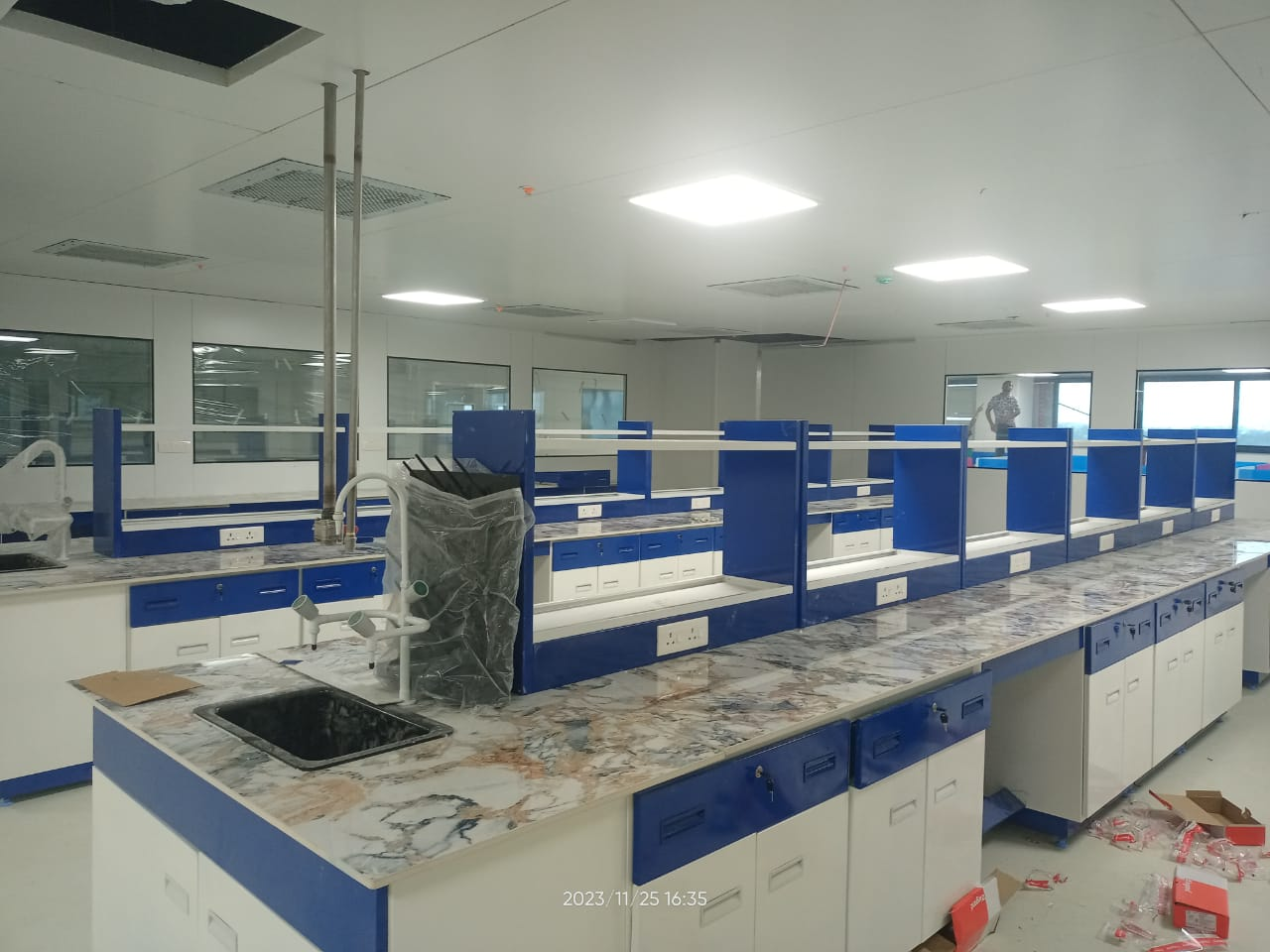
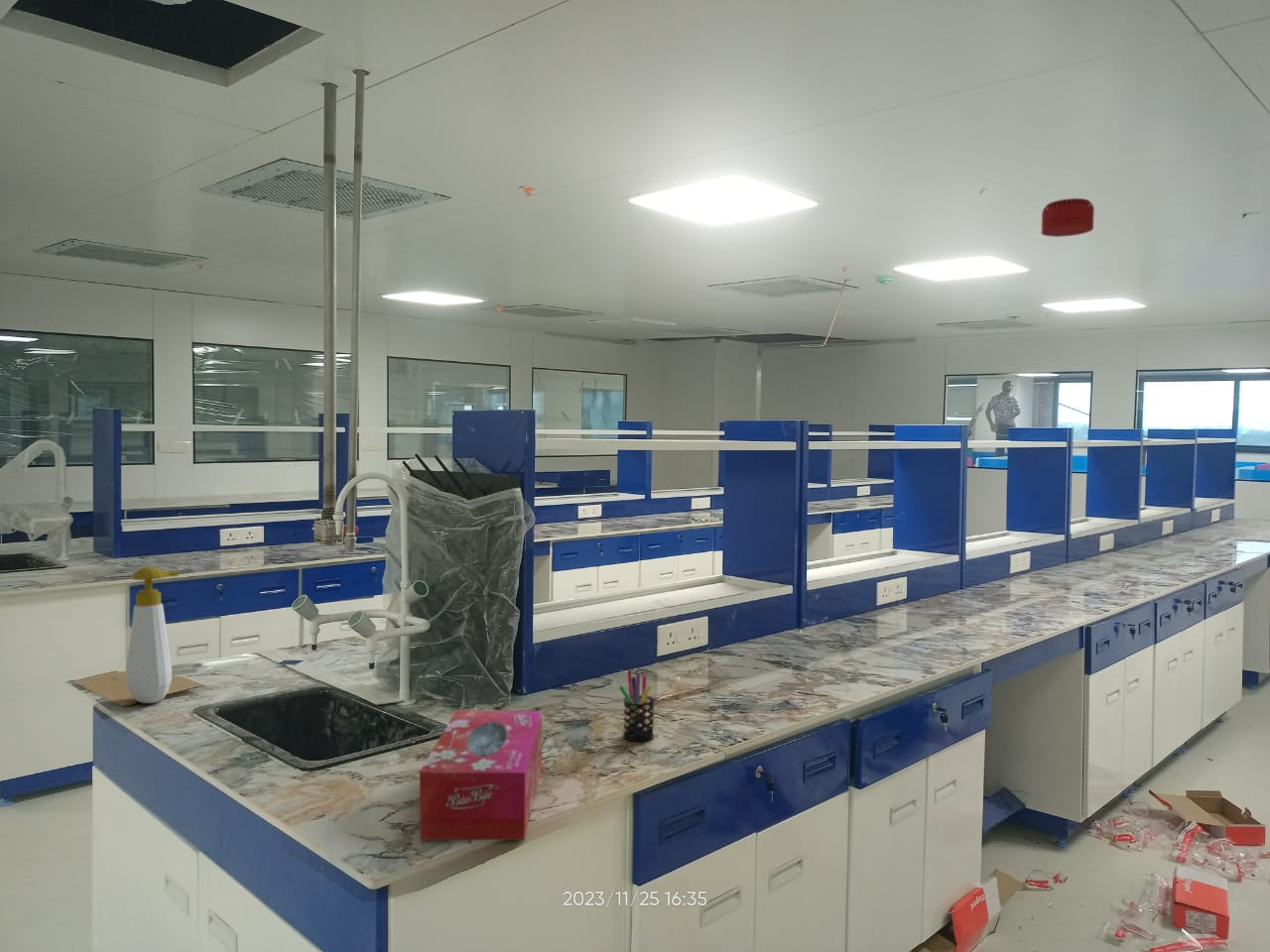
+ soap bottle [125,566,181,704]
+ smoke detector [1040,197,1095,238]
+ pen holder [618,669,656,742]
+ tissue box [419,710,543,841]
